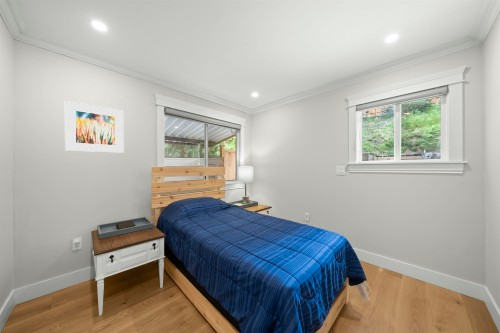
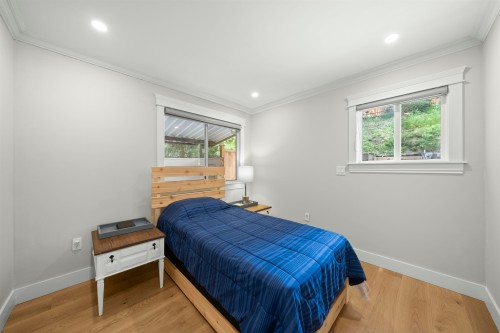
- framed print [64,100,125,154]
